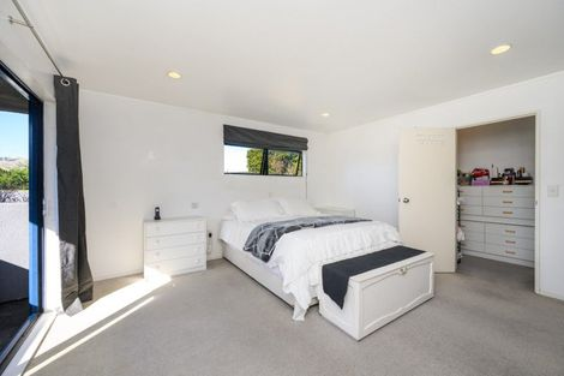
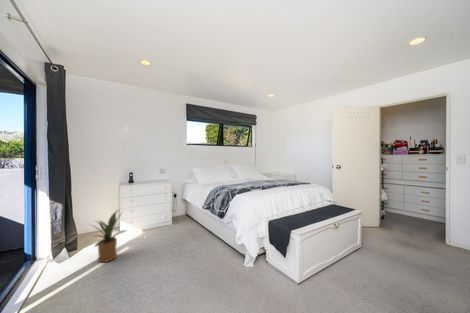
+ house plant [80,208,127,263]
